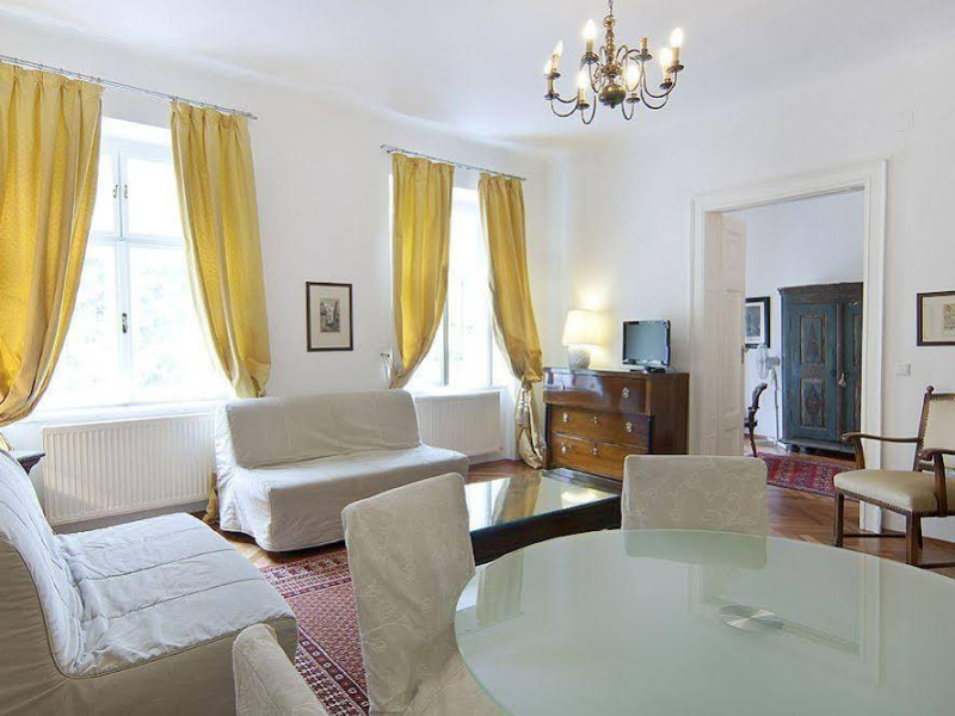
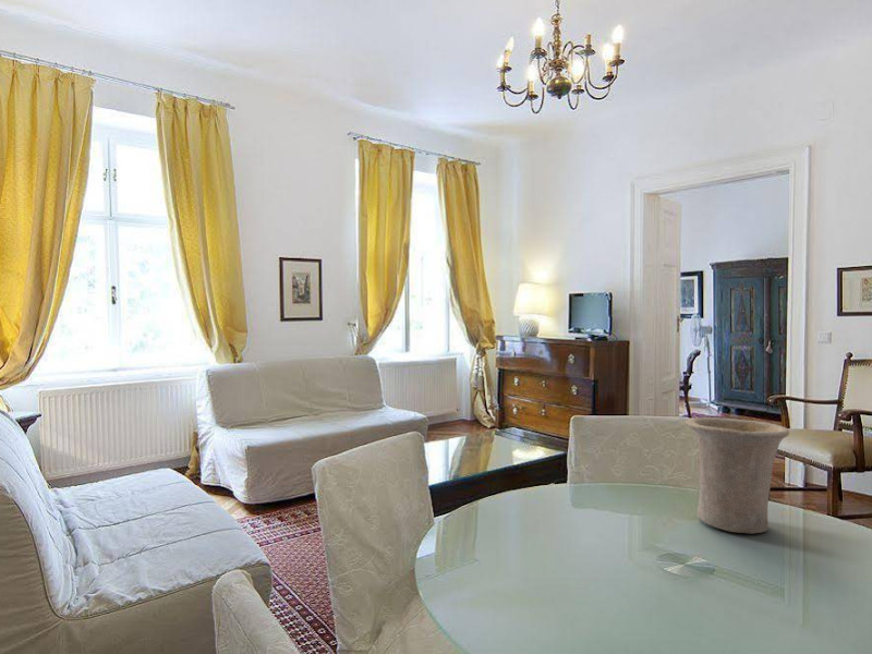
+ vase [685,416,790,534]
